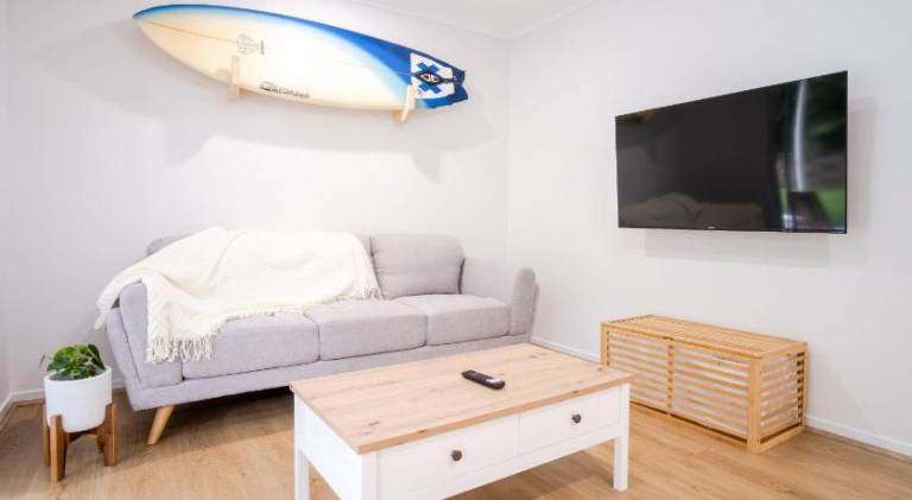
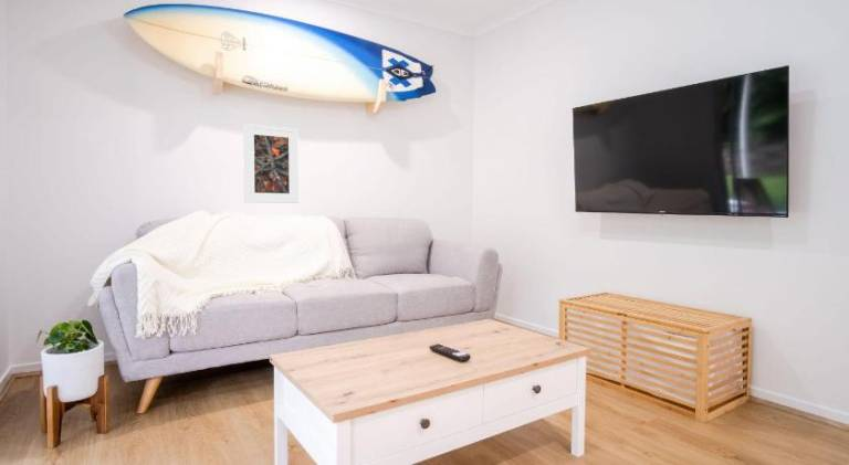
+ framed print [242,123,300,204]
